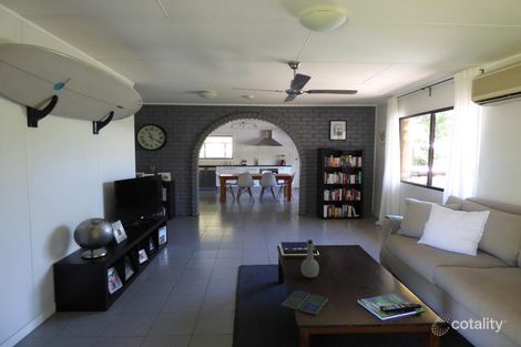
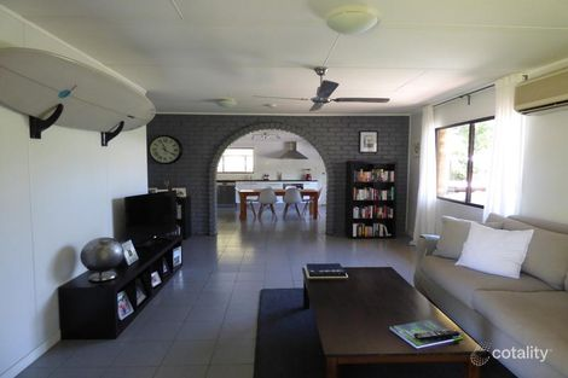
- bottle [300,238,320,278]
- drink coaster [280,289,329,316]
